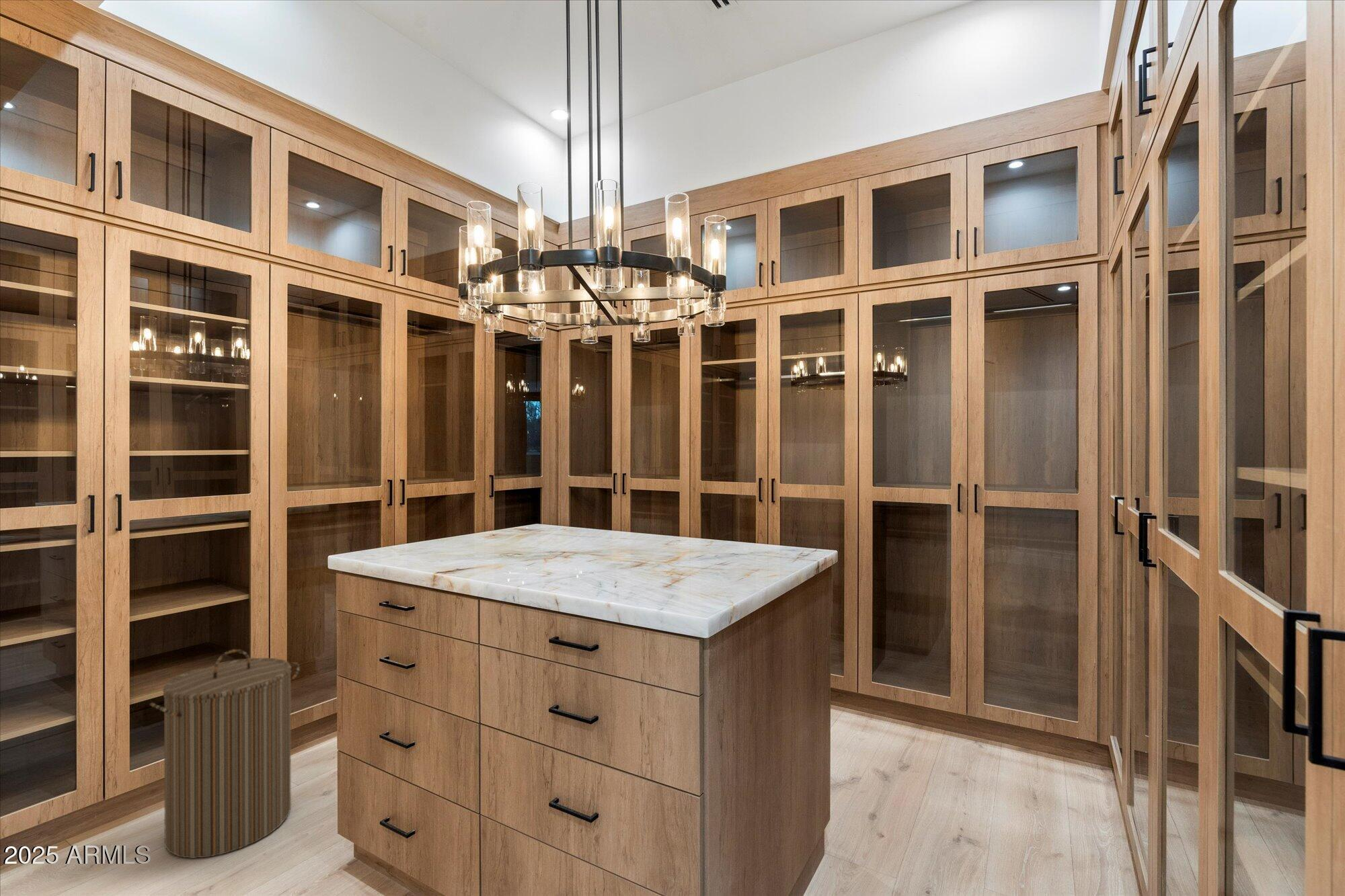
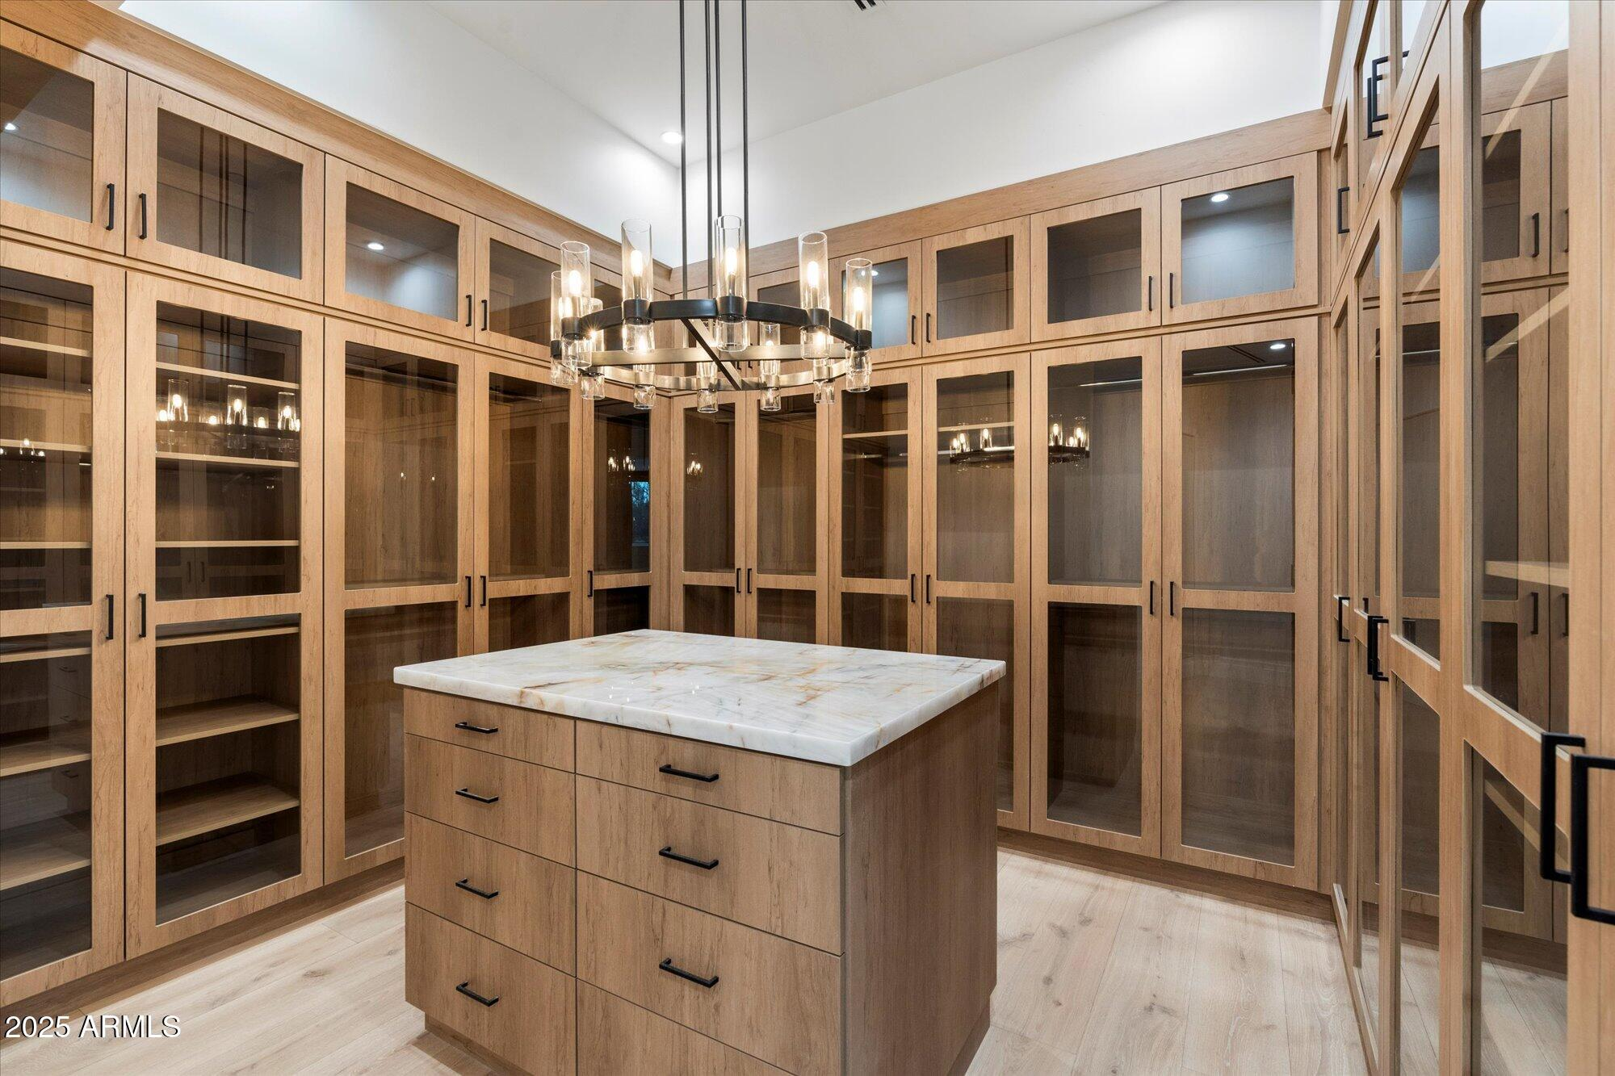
- laundry hamper [149,649,301,859]
